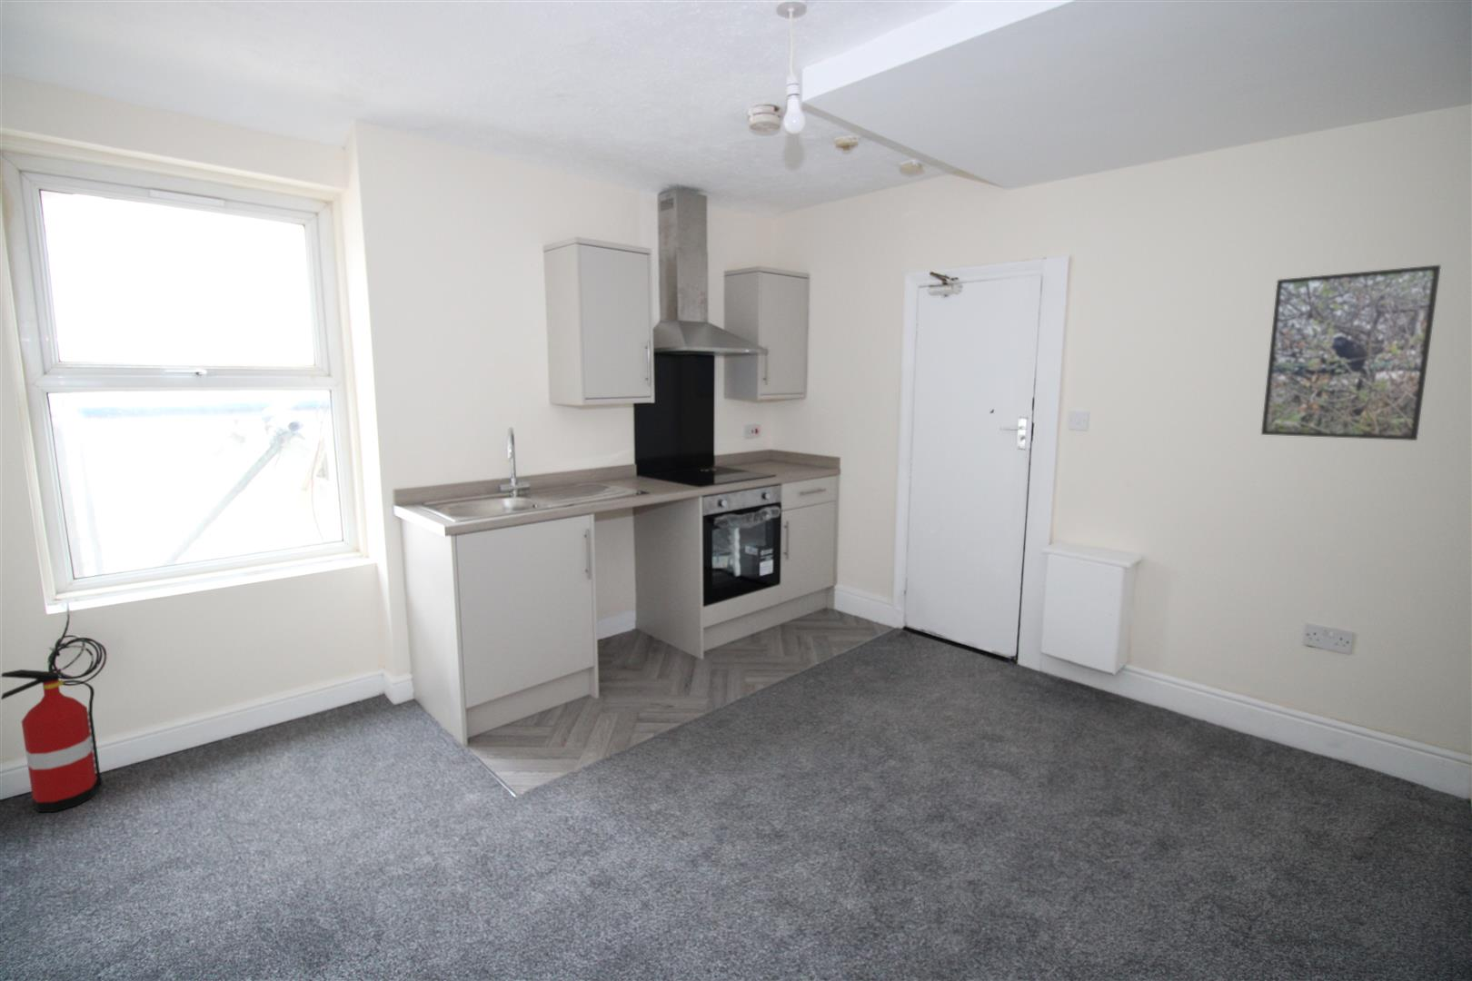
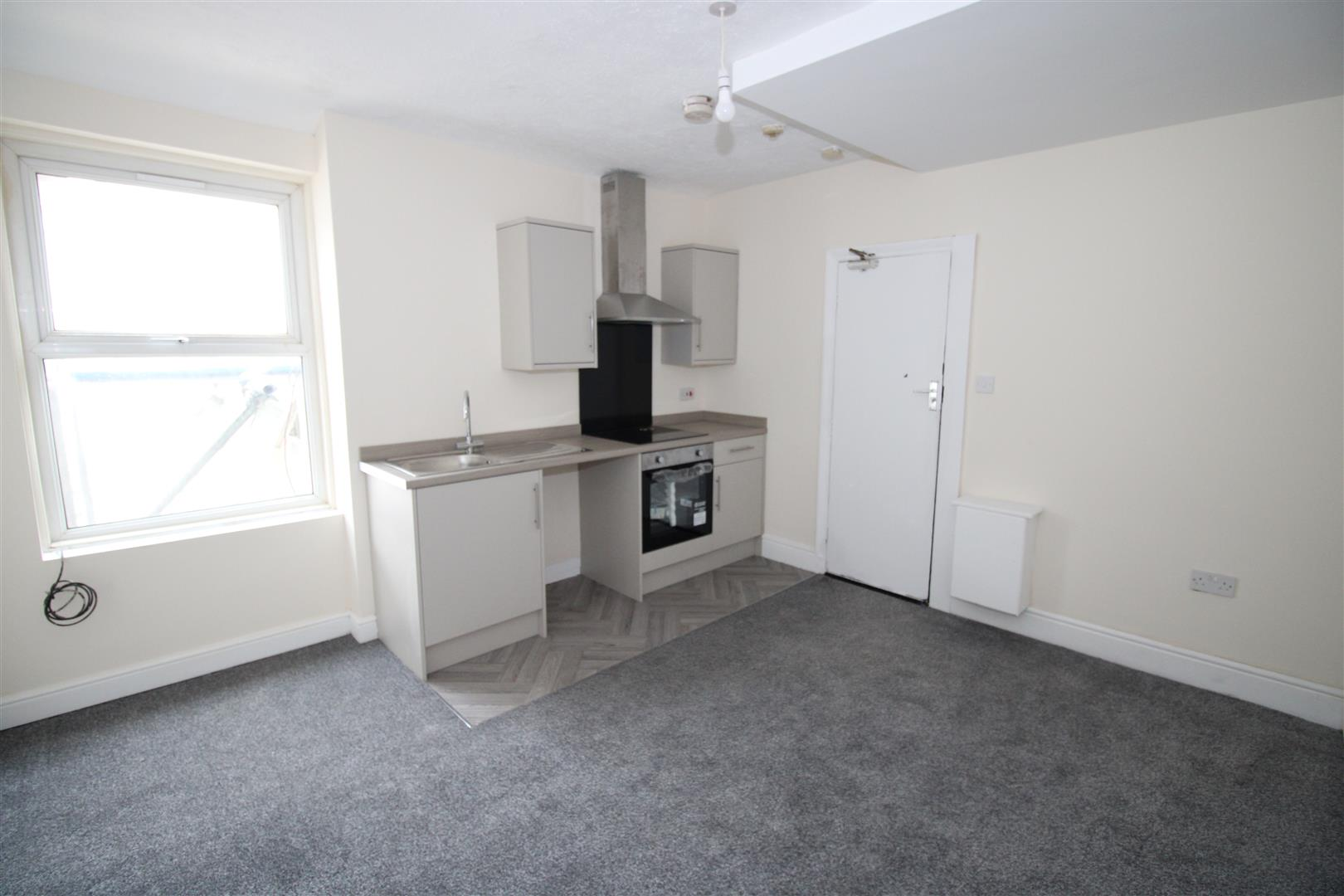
- fire extinguisher [0,669,104,813]
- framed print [1261,264,1442,441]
